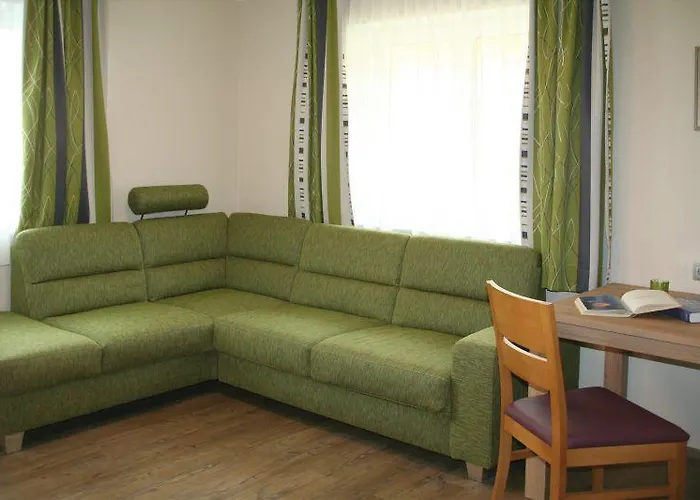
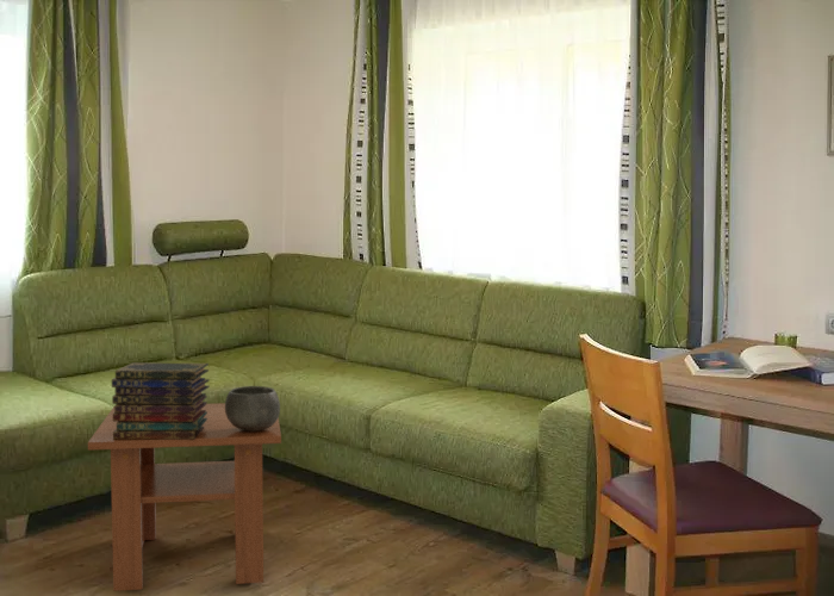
+ book stack [111,361,211,440]
+ ceramic bowl [224,385,281,432]
+ coffee table [87,402,282,592]
